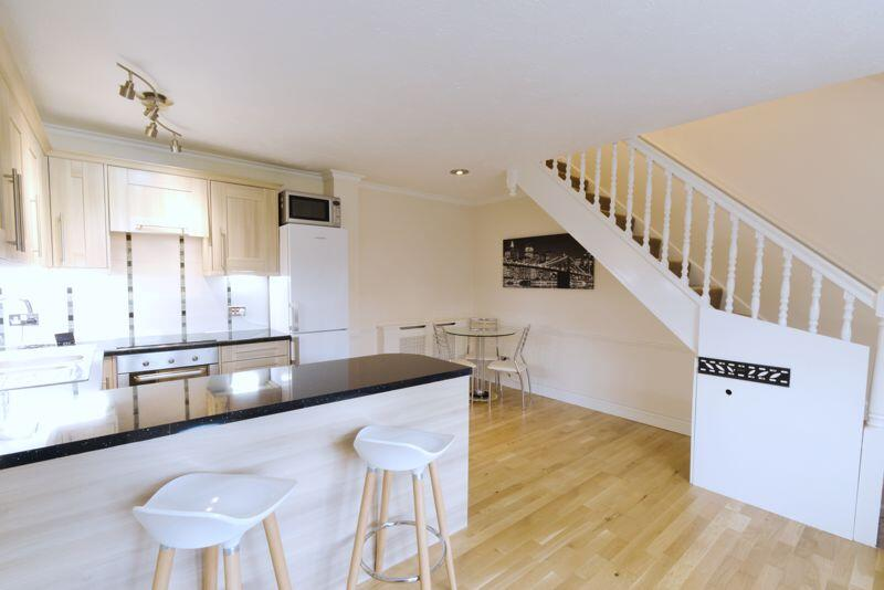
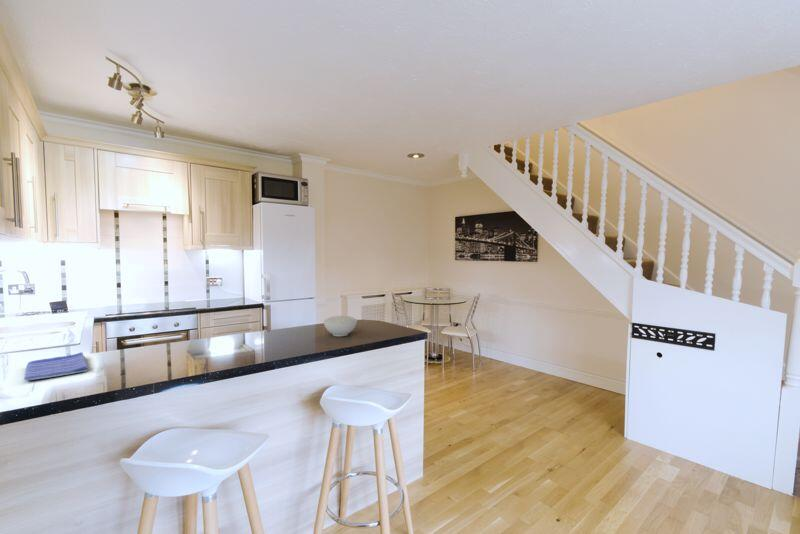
+ bowl [323,315,358,337]
+ dish towel [24,351,89,381]
